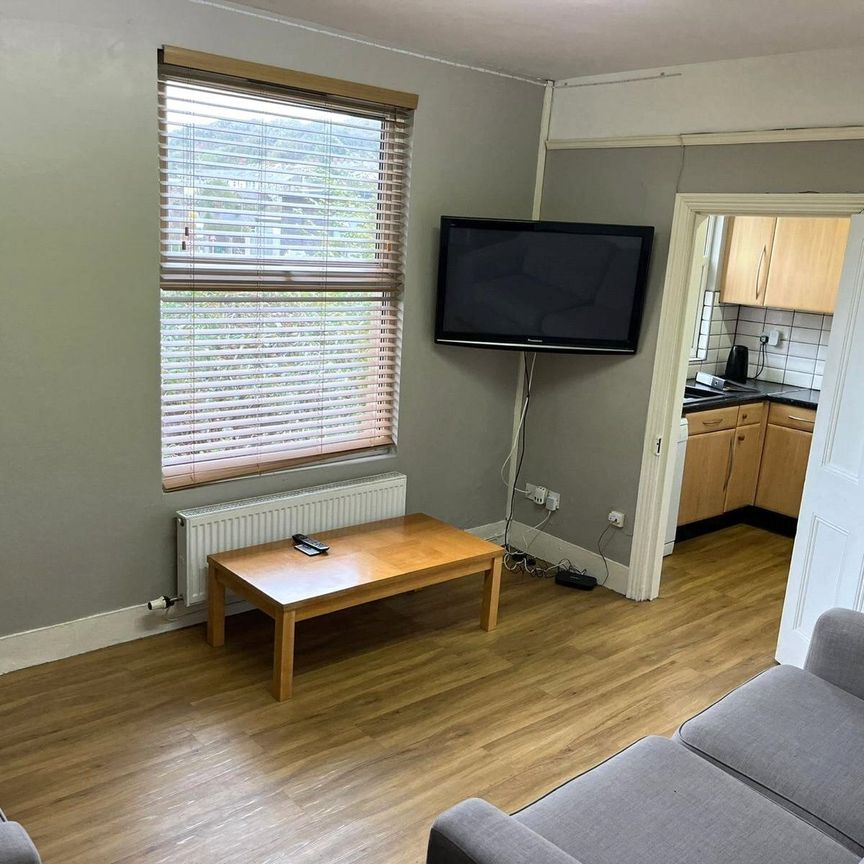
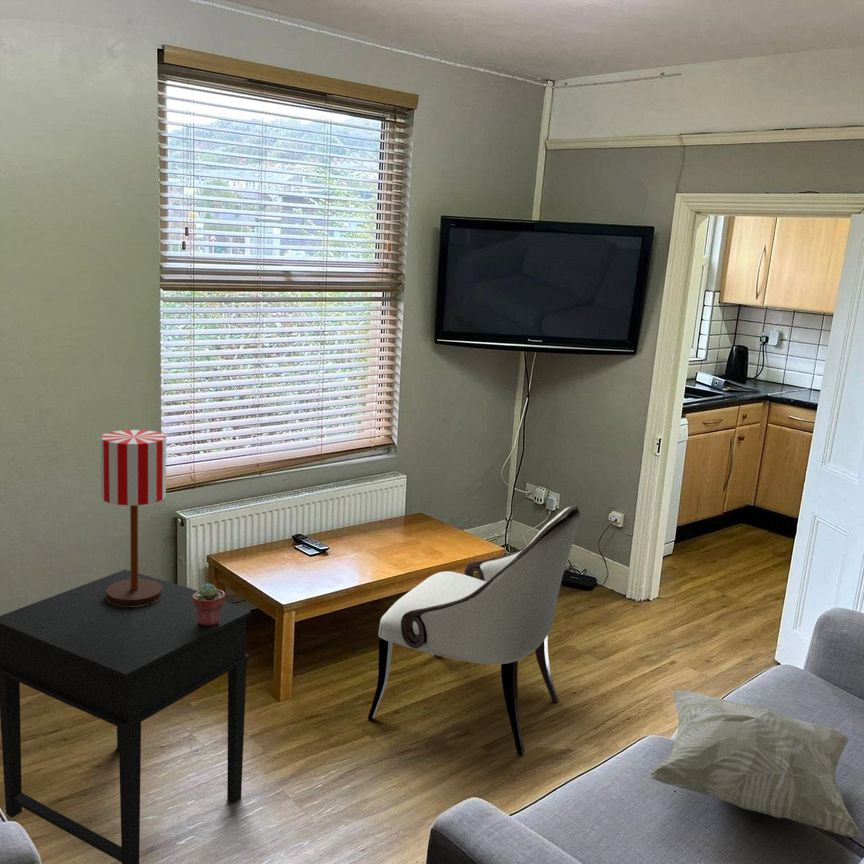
+ armchair [367,504,581,756]
+ potted succulent [193,582,226,626]
+ decorative pillow [649,688,861,838]
+ table lamp [100,429,167,607]
+ side table [0,569,252,864]
